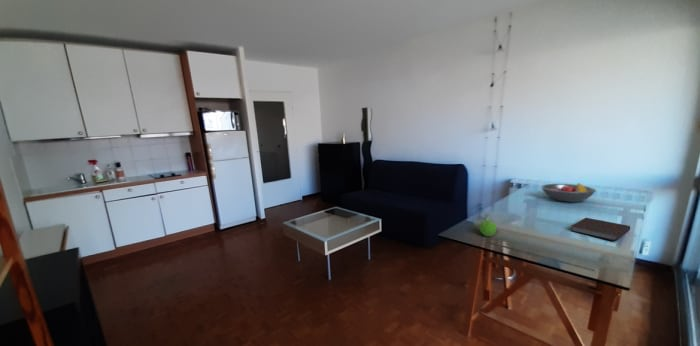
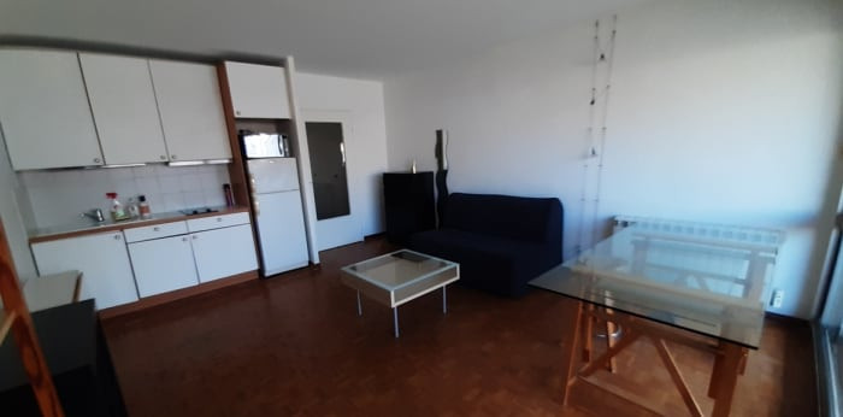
- notebook [569,217,631,242]
- fruit [478,218,497,237]
- fruit bowl [540,182,597,203]
